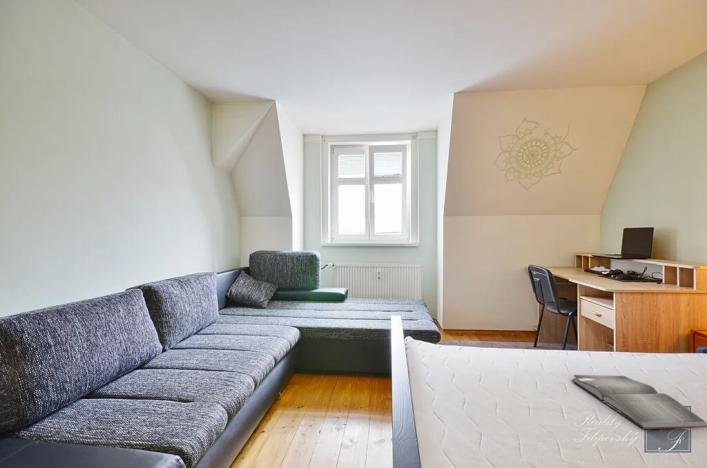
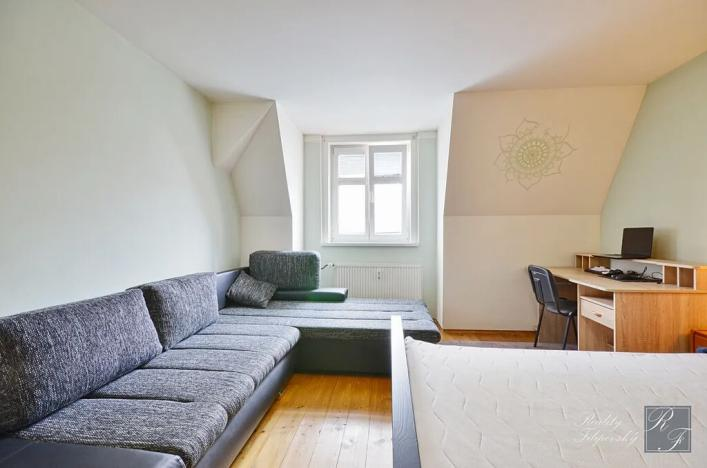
- hardback book [570,374,707,430]
